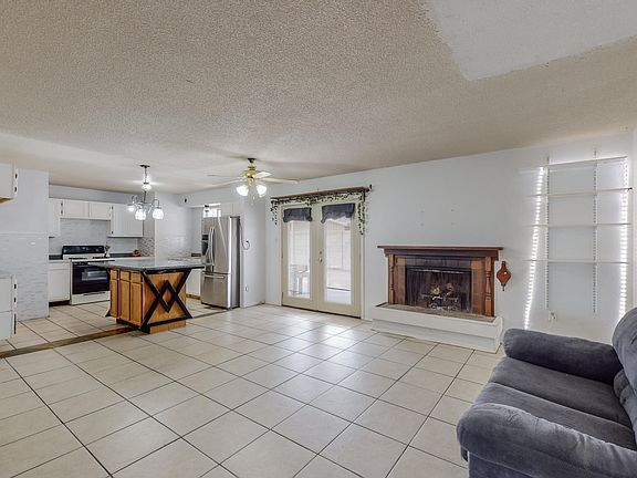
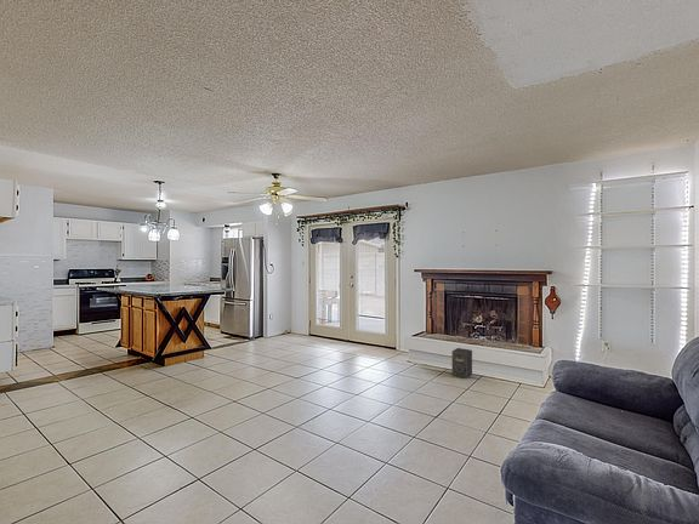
+ speaker [450,347,473,380]
